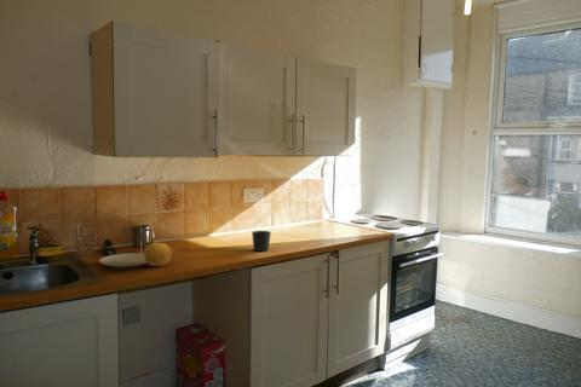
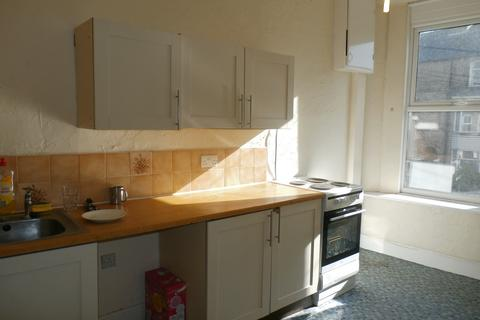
- fruit [143,242,173,267]
- cup [251,230,272,253]
